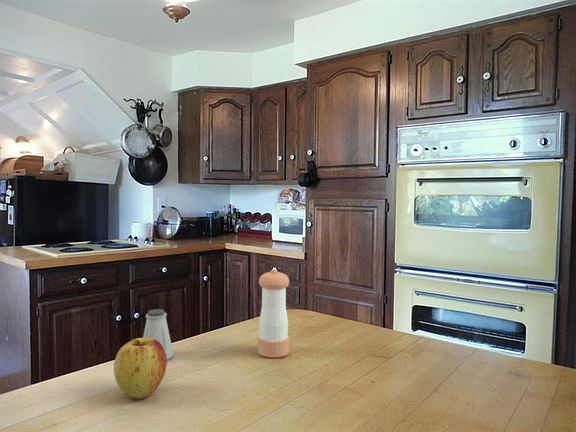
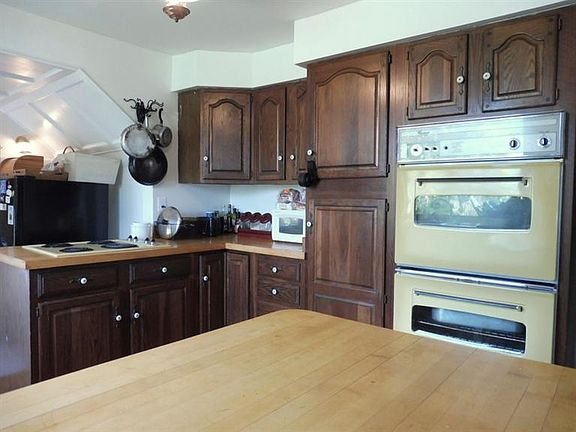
- apple [113,337,168,400]
- saltshaker [142,308,174,360]
- pepper shaker [257,268,290,358]
